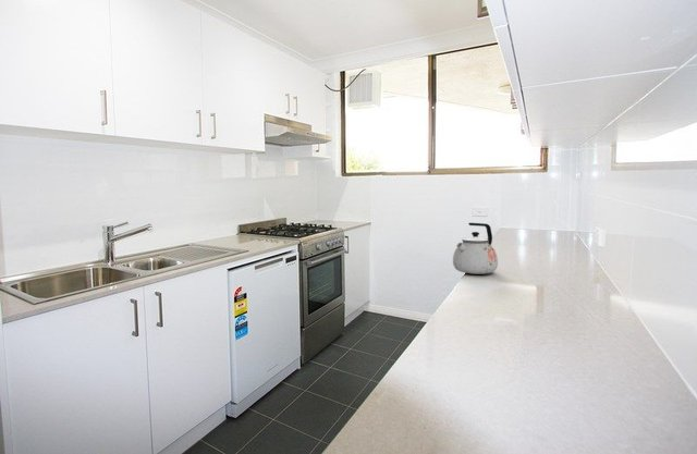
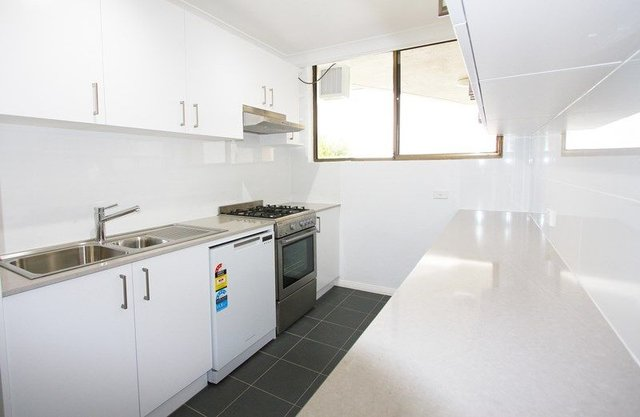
- kettle [452,222,499,275]
